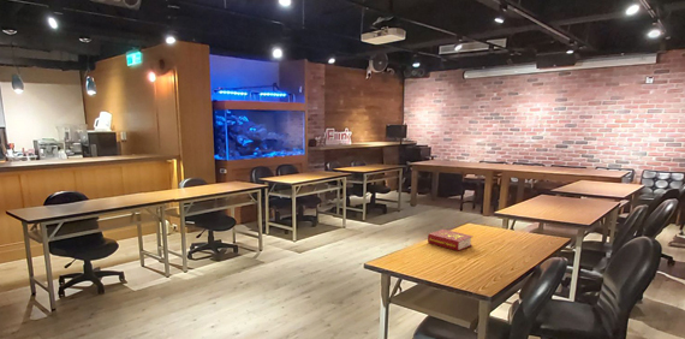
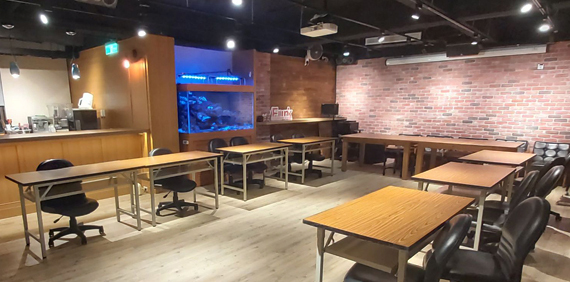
- book [427,228,473,252]
